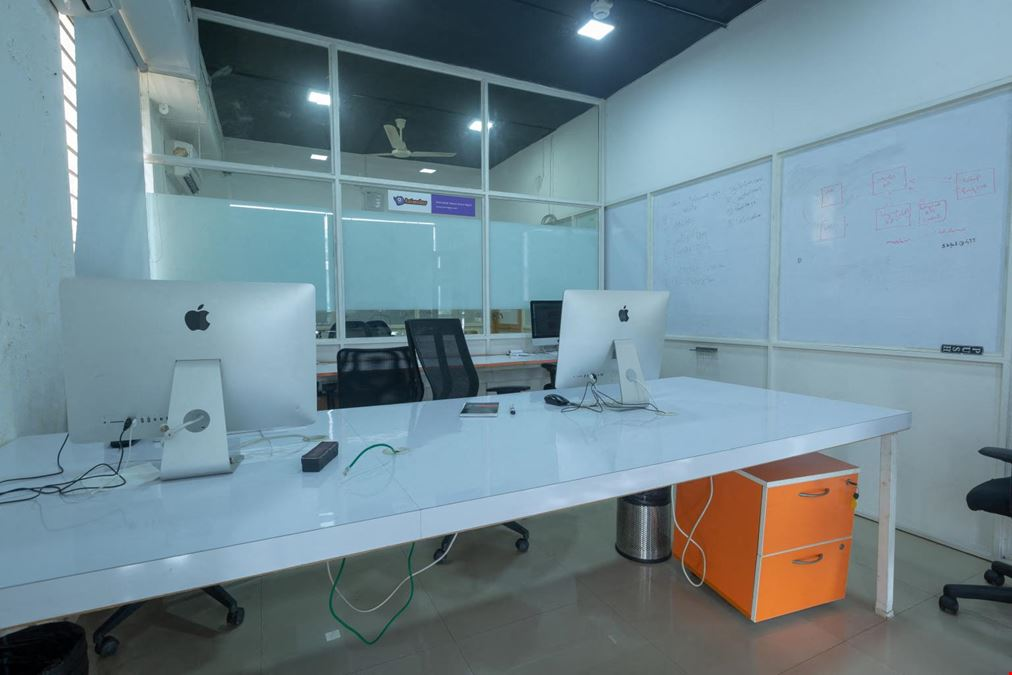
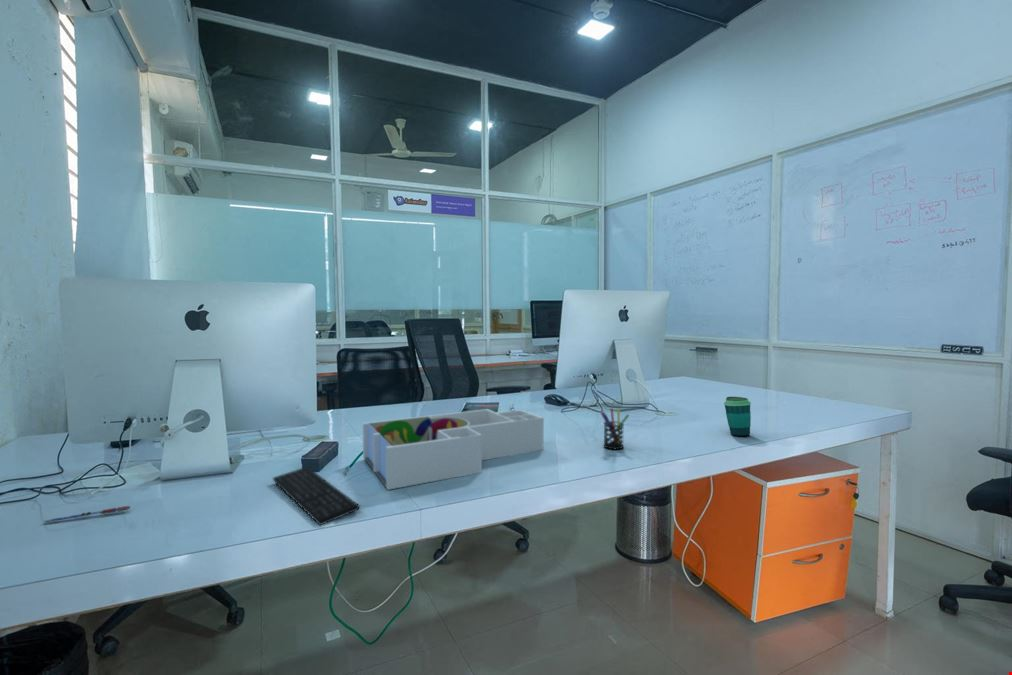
+ desk organizer [362,408,545,491]
+ pen [43,505,131,524]
+ keyboard [272,466,361,526]
+ cup [723,396,752,438]
+ pen holder [600,407,630,450]
